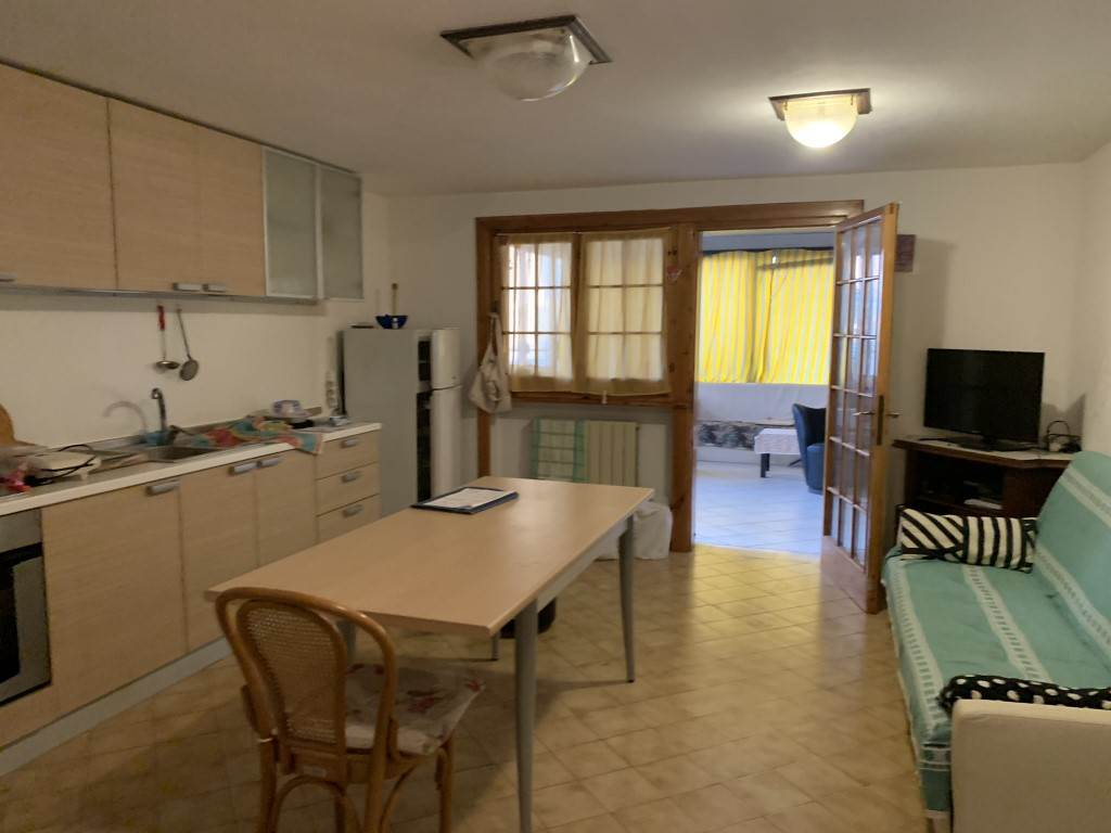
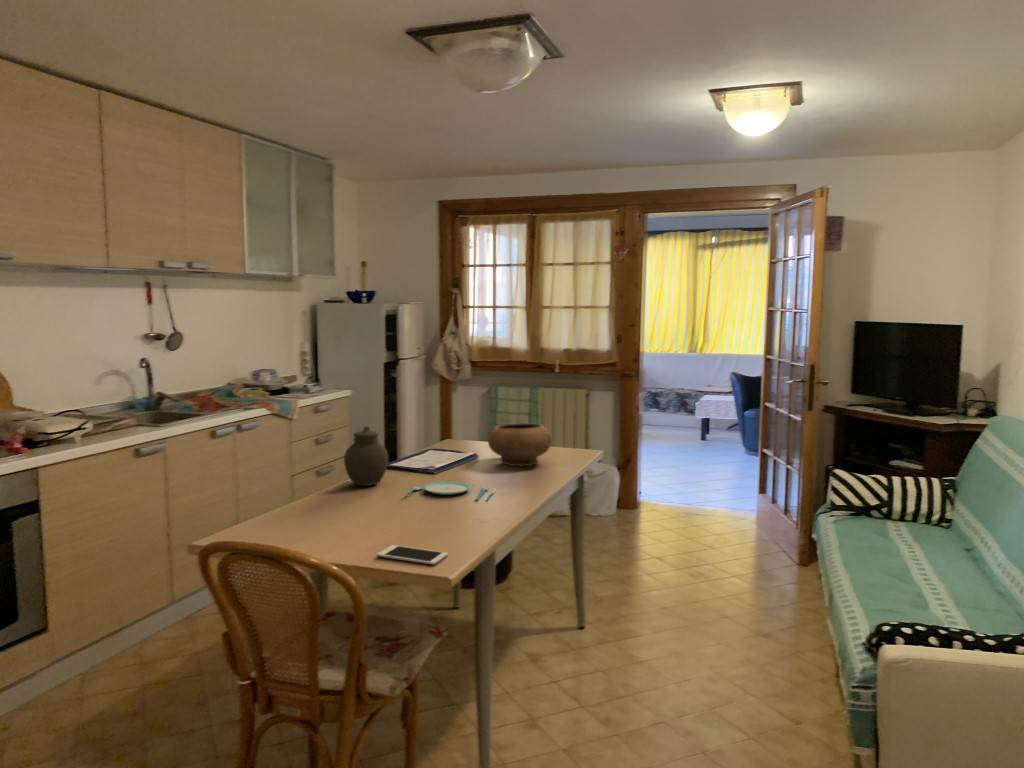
+ cell phone [376,544,449,566]
+ plate [405,480,497,501]
+ jar [343,425,389,487]
+ bowl [487,422,553,467]
